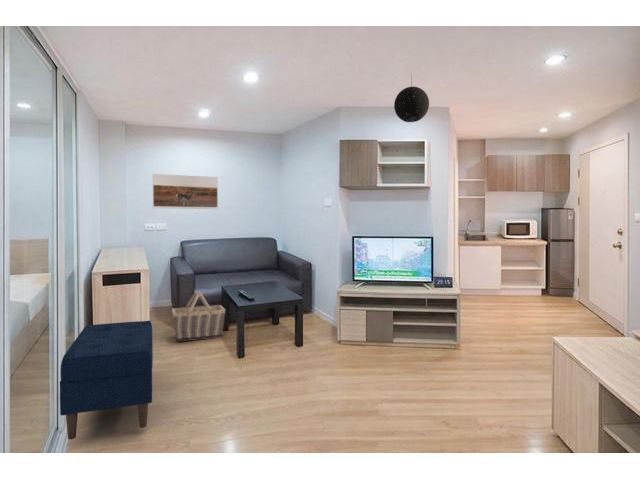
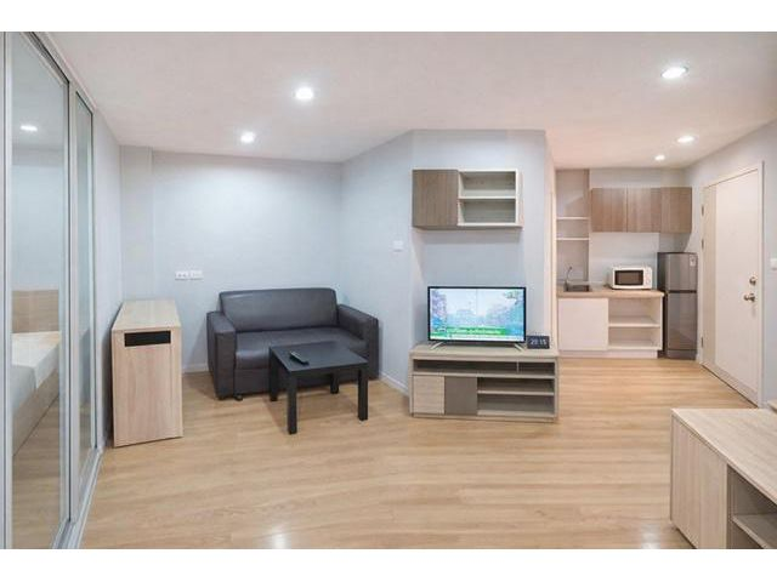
- pendant light [393,72,430,123]
- basket [171,290,226,342]
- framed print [152,173,219,210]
- bench [59,320,154,440]
